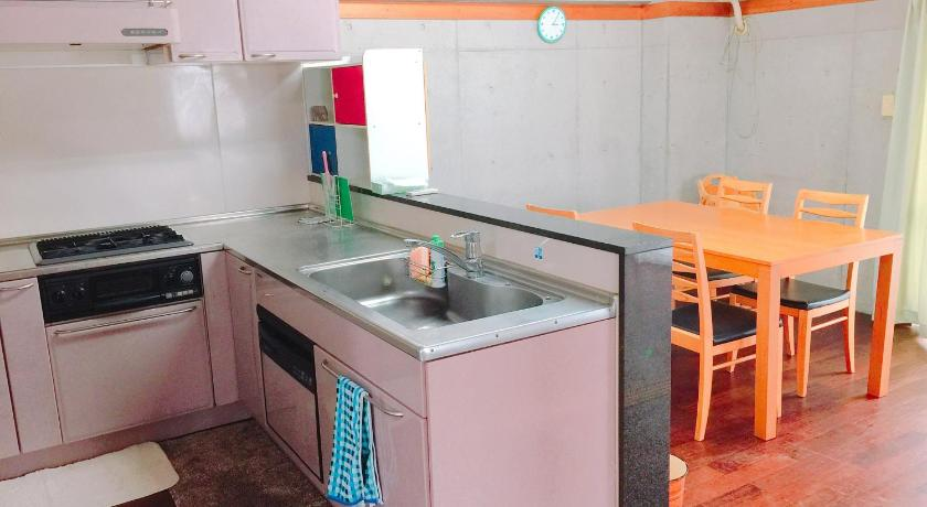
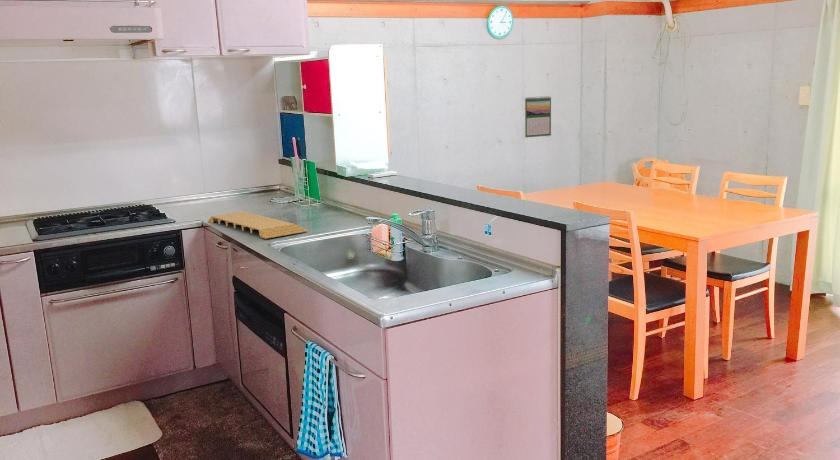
+ calendar [524,95,552,138]
+ cutting board [207,211,309,240]
